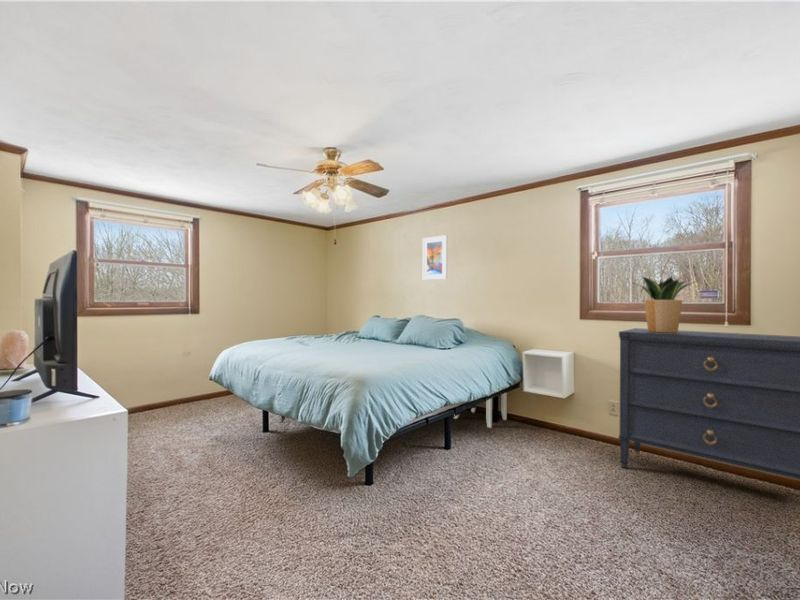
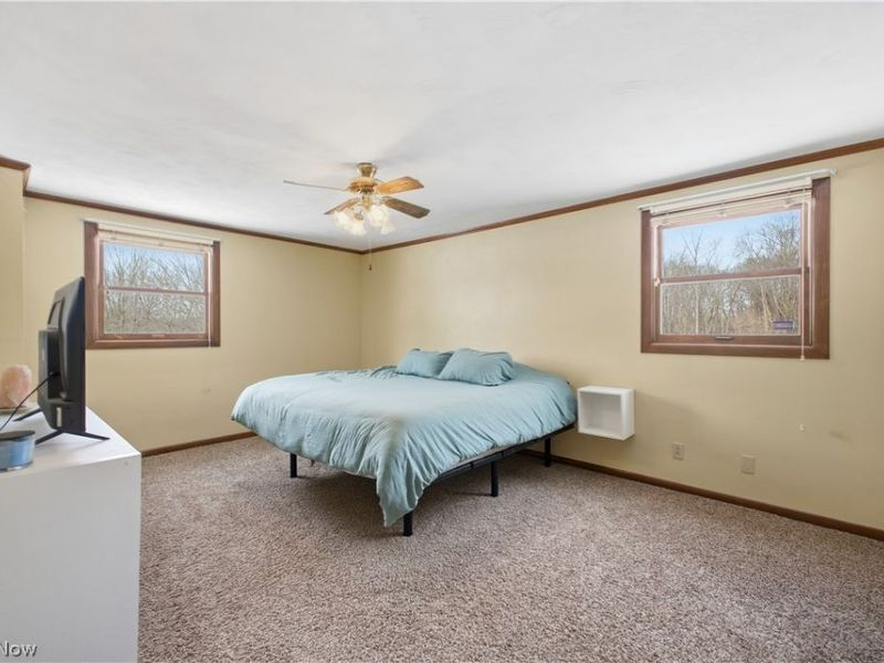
- nightstand [453,392,508,429]
- dresser [618,327,800,481]
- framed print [422,234,448,281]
- potted plant [631,275,698,333]
